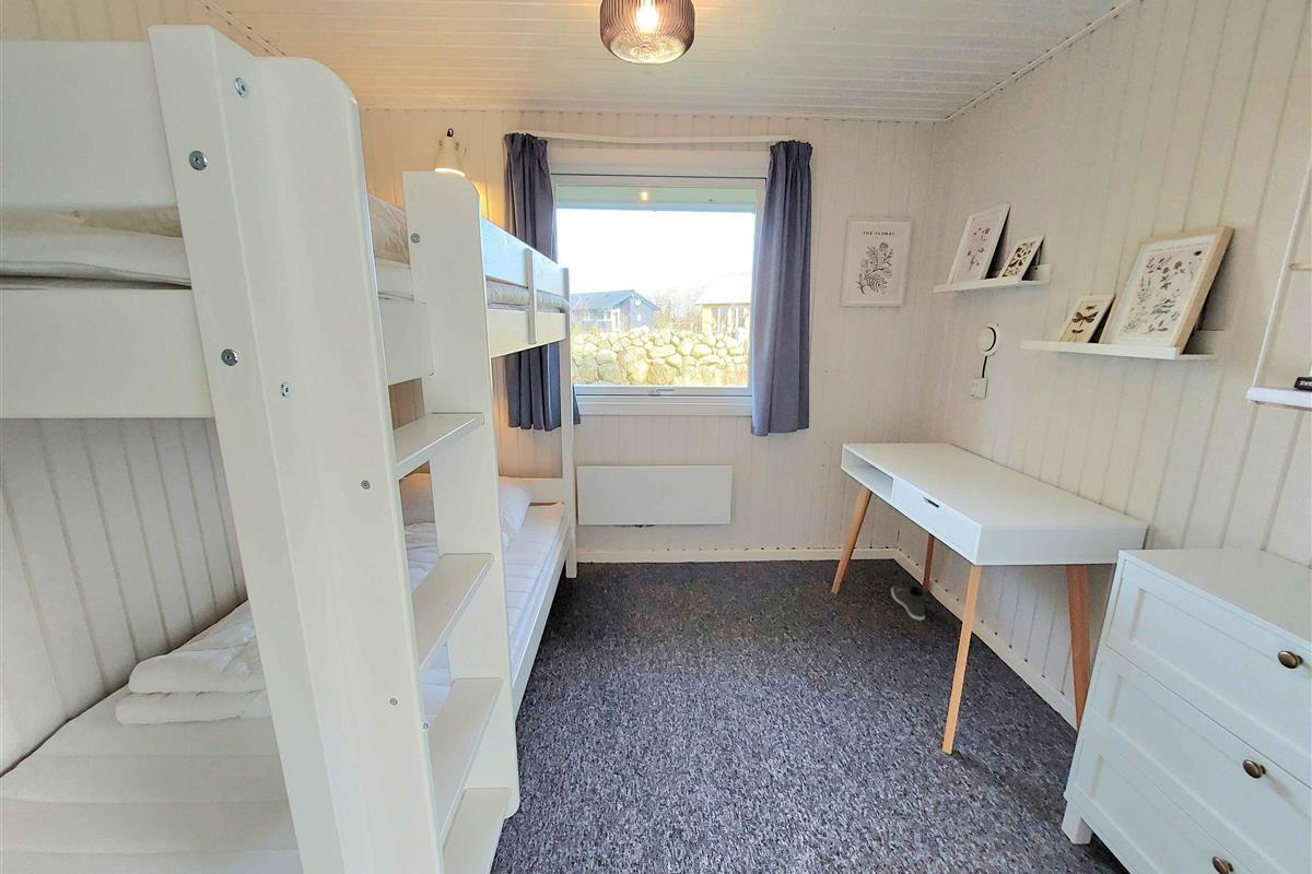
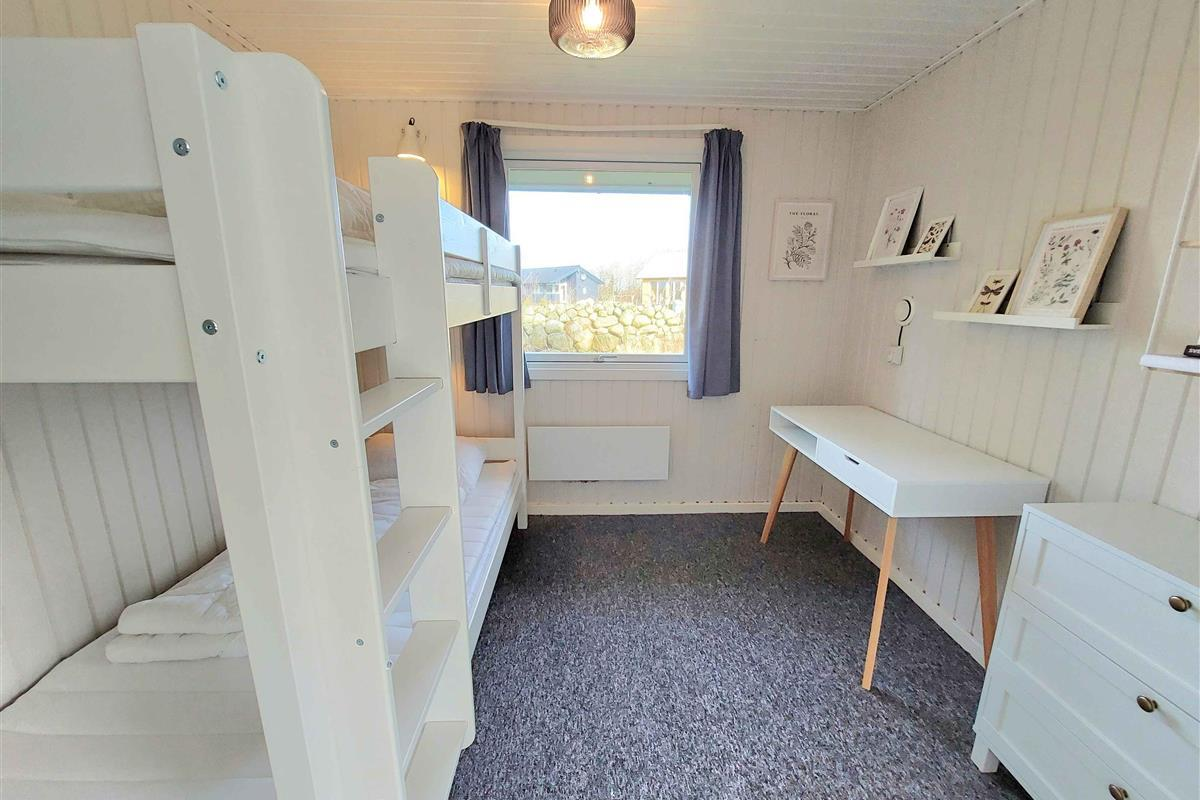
- sneaker [890,583,926,622]
